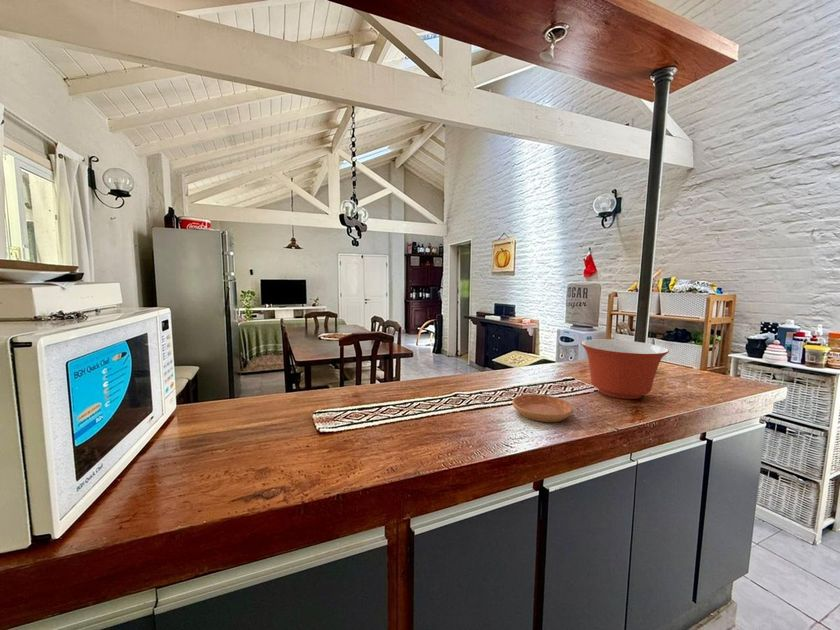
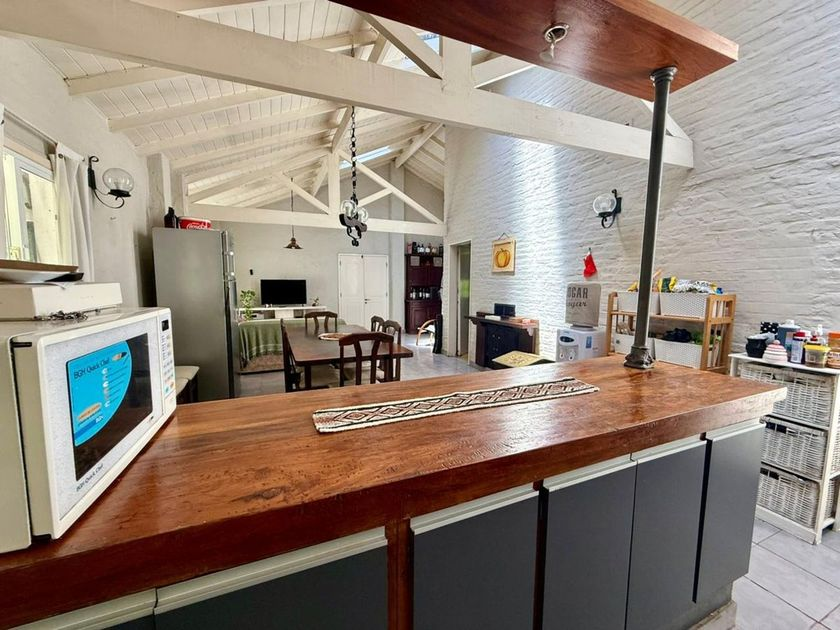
- mixing bowl [580,338,670,400]
- saucer [511,393,574,423]
